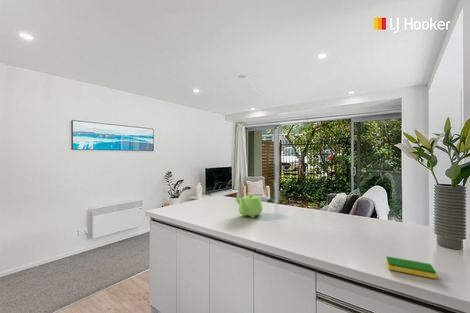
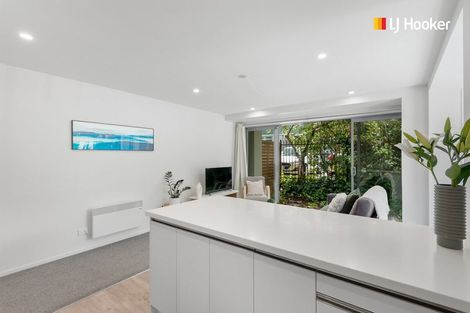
- teapot [234,193,264,219]
- dish sponge [385,255,437,280]
